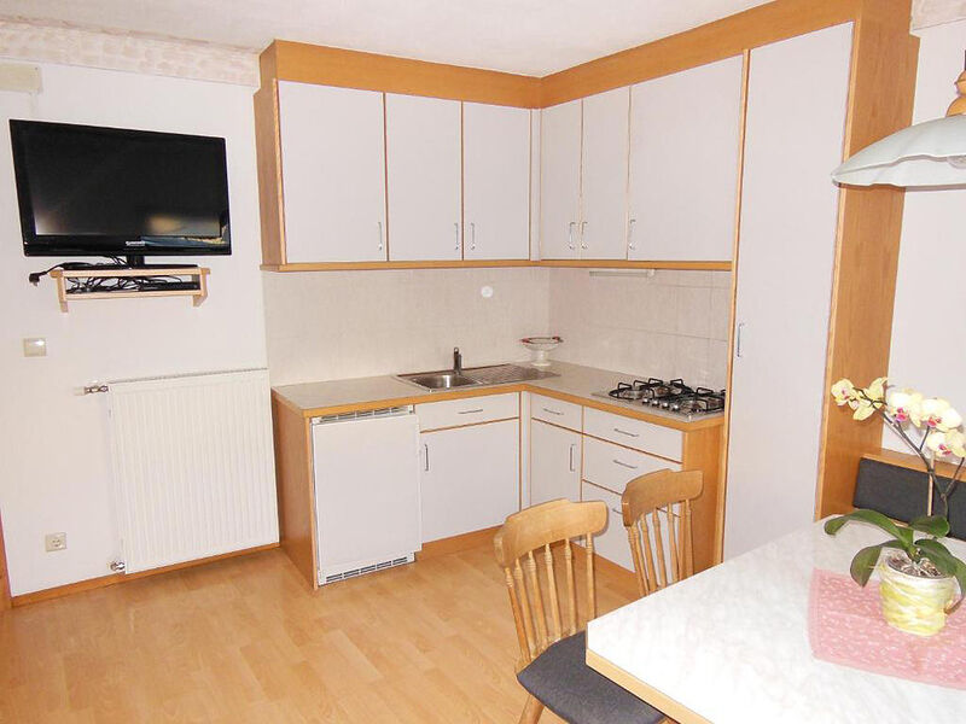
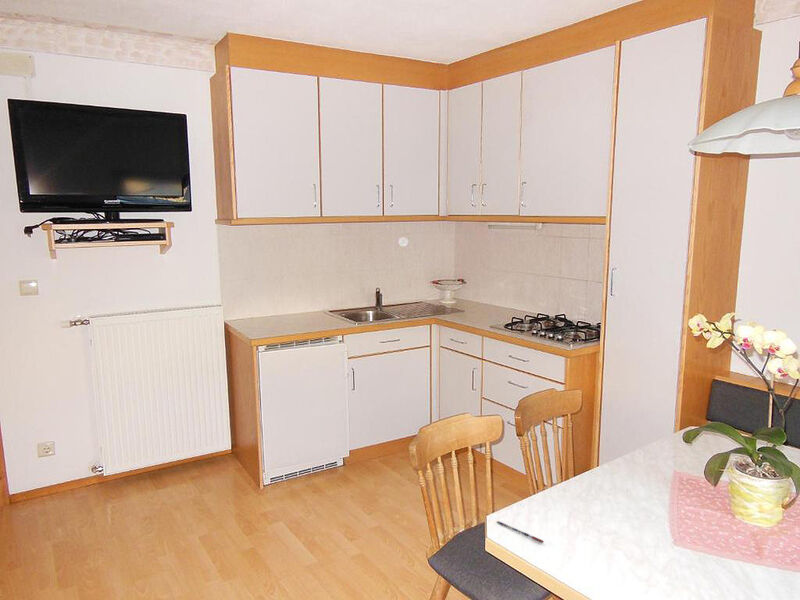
+ pen [496,520,545,544]
